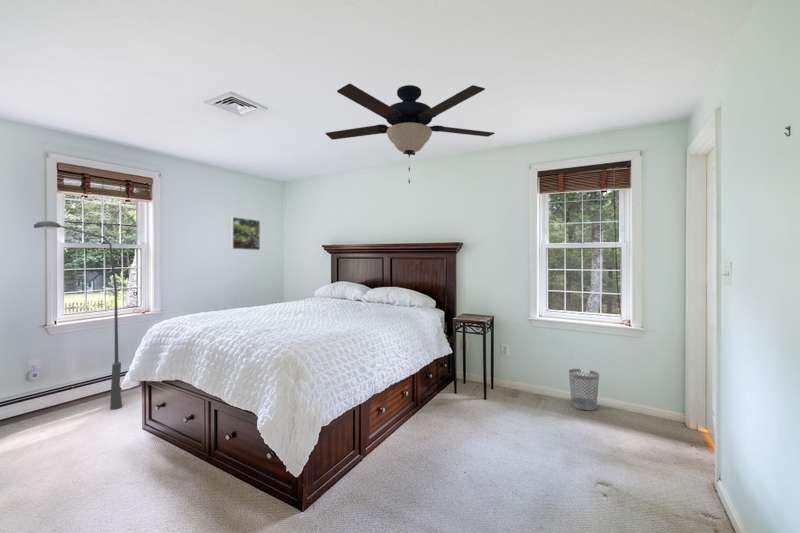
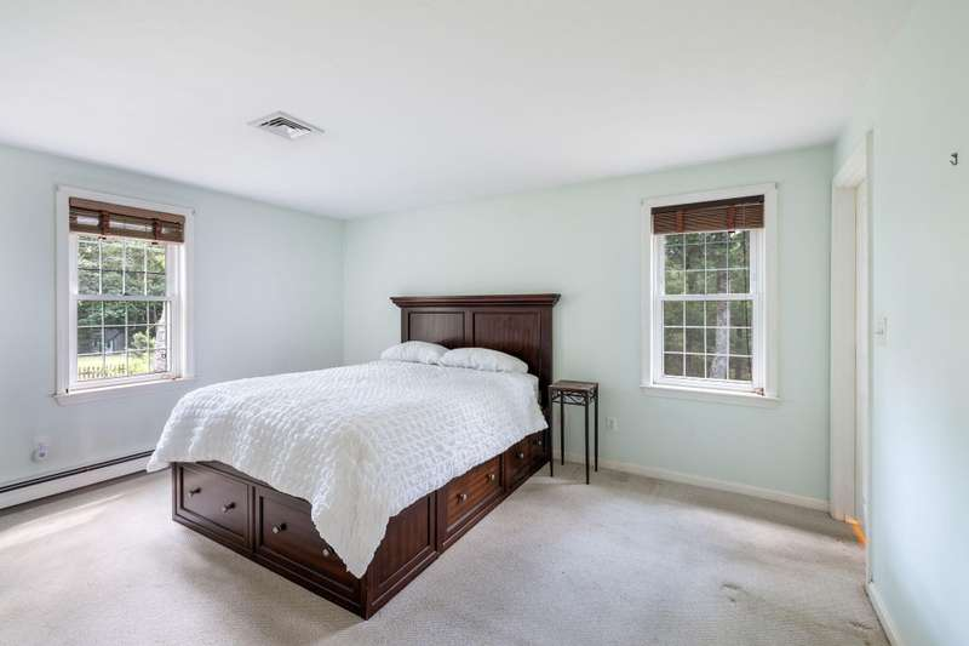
- wastebasket [568,368,600,411]
- ceiling fan [324,83,496,184]
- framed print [230,216,261,251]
- floor lamp [33,220,123,411]
